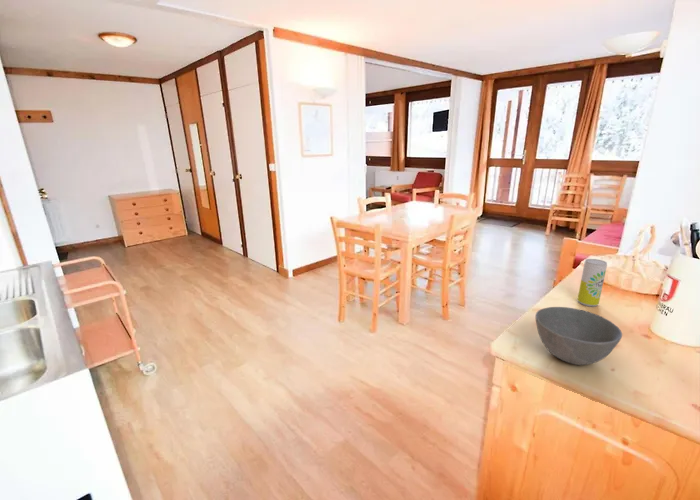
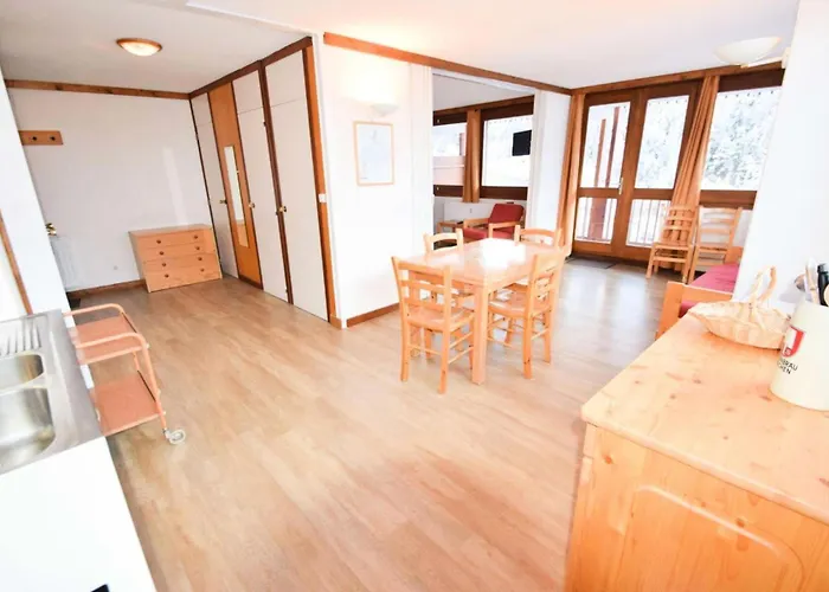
- beverage can [577,258,608,307]
- bowl [535,306,623,366]
